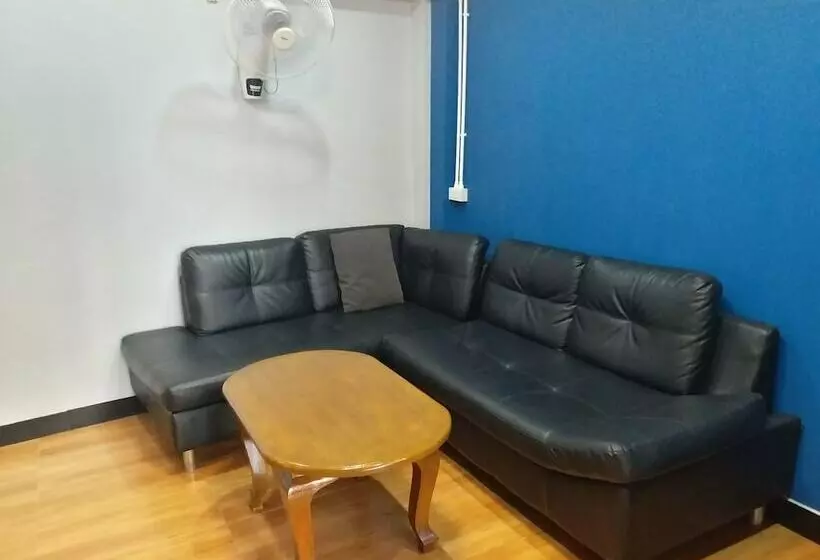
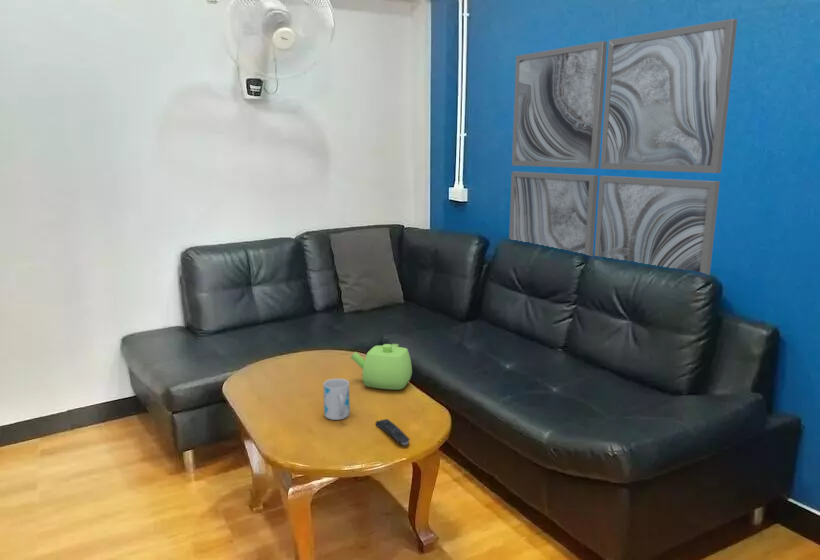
+ teapot [350,343,413,391]
+ wall art [508,18,738,276]
+ remote control [375,418,411,446]
+ mug [322,378,351,421]
